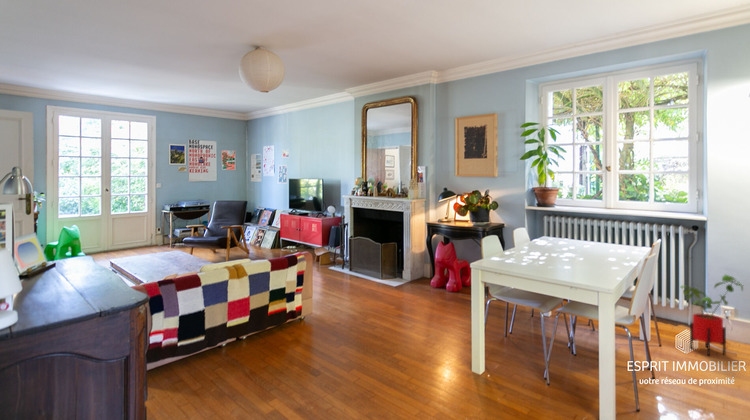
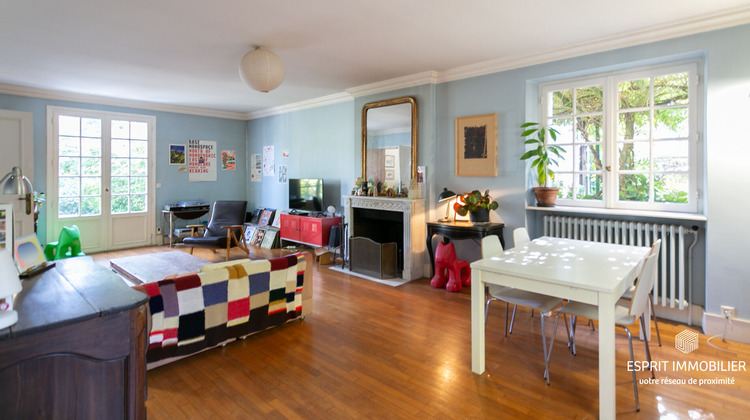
- house plant [679,274,744,357]
